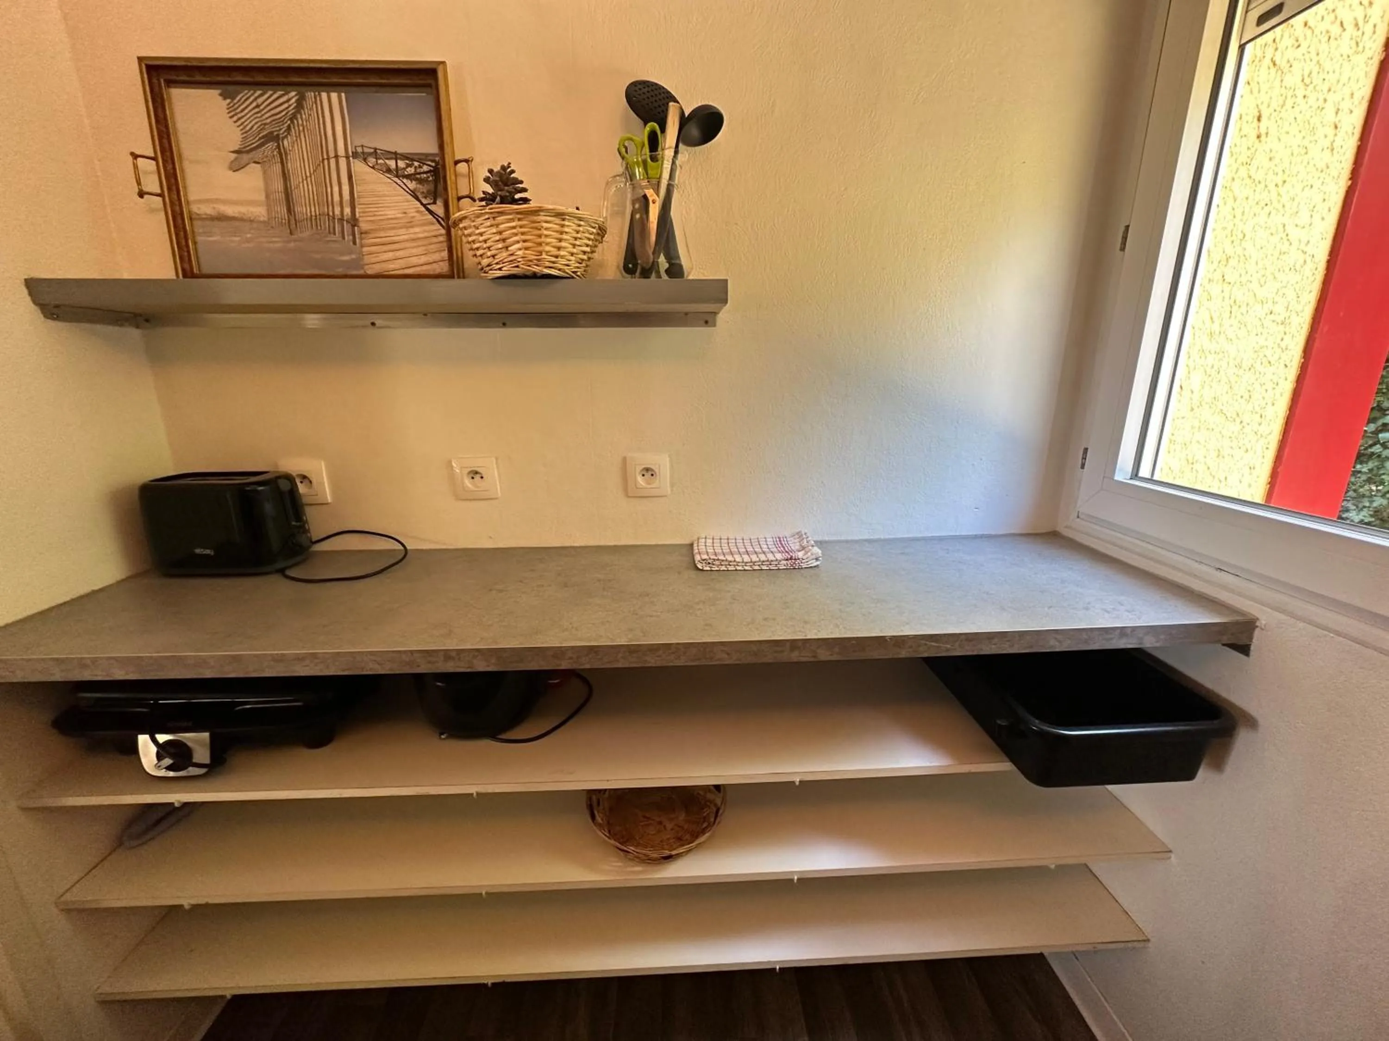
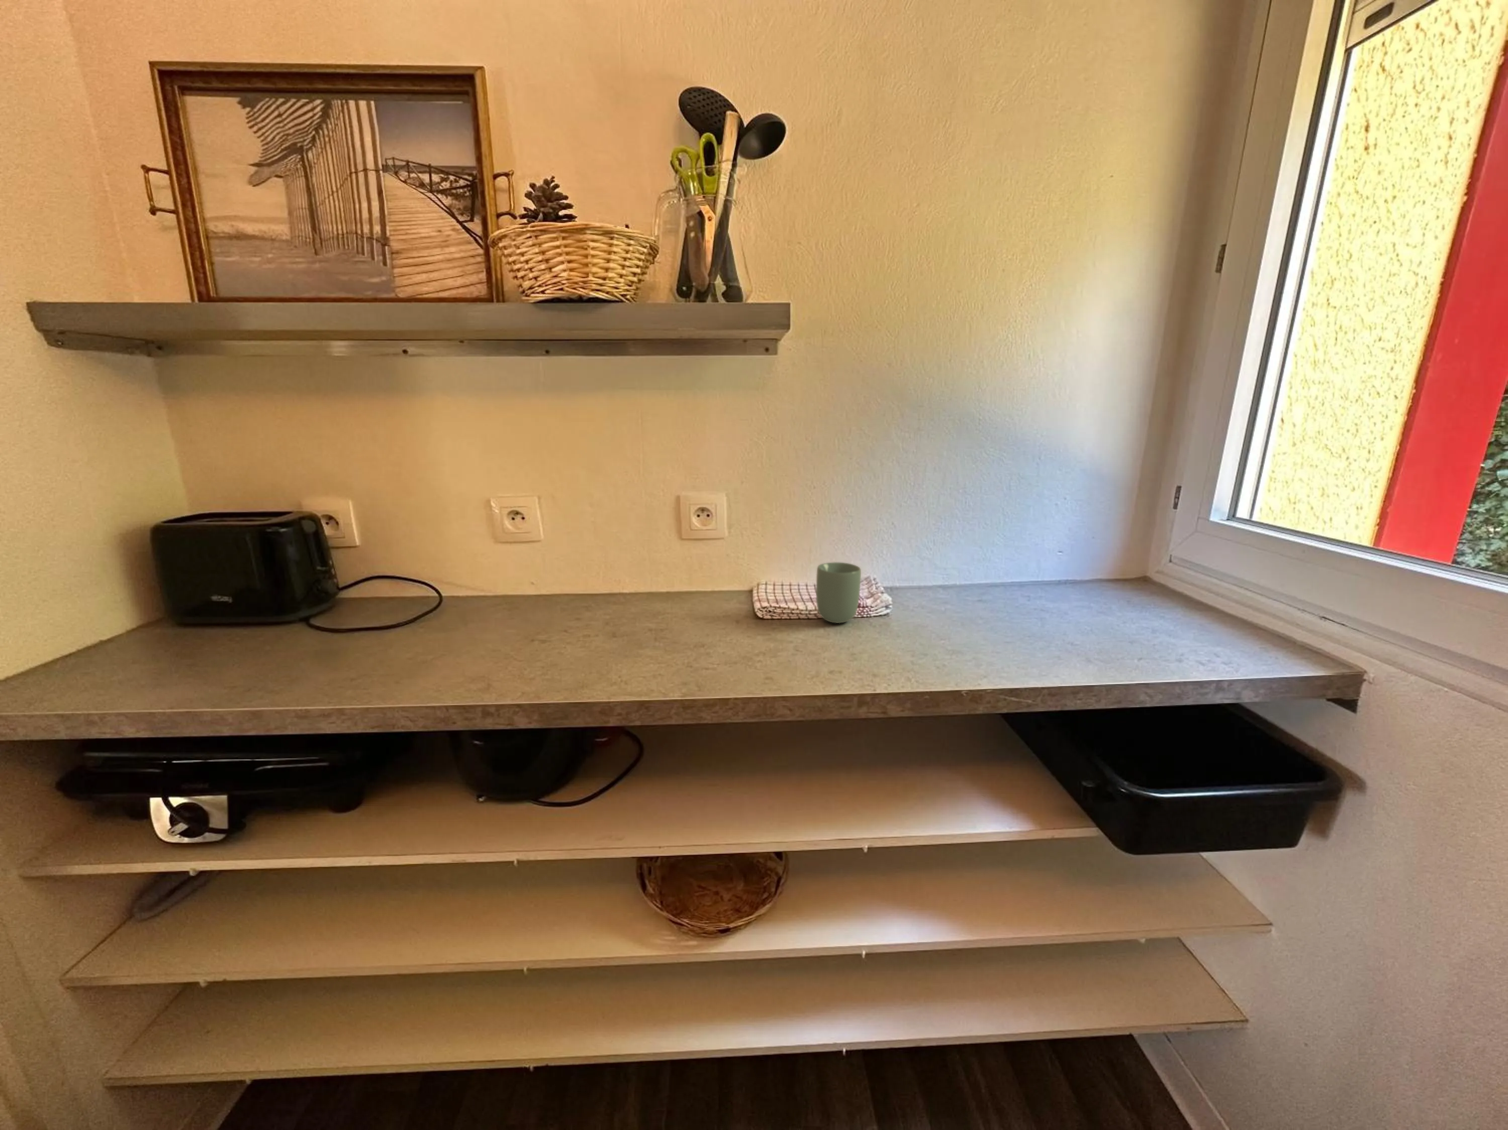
+ cup [816,561,862,624]
